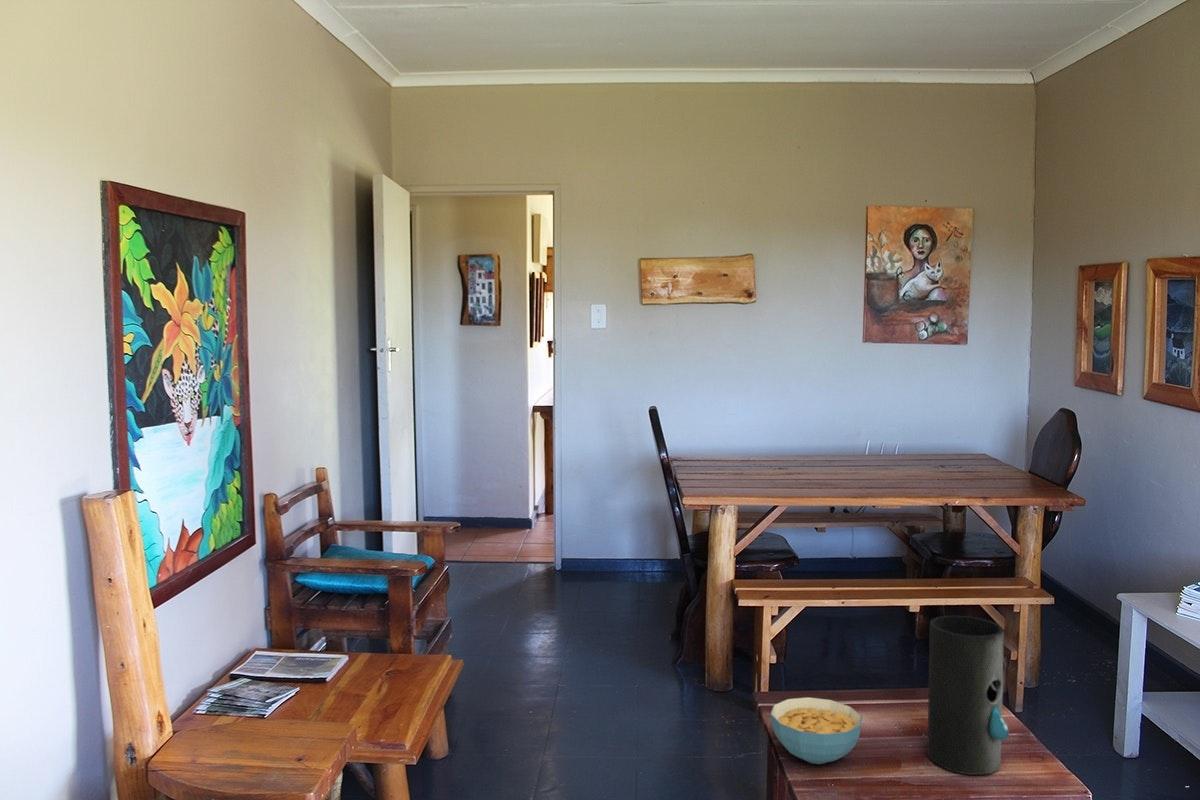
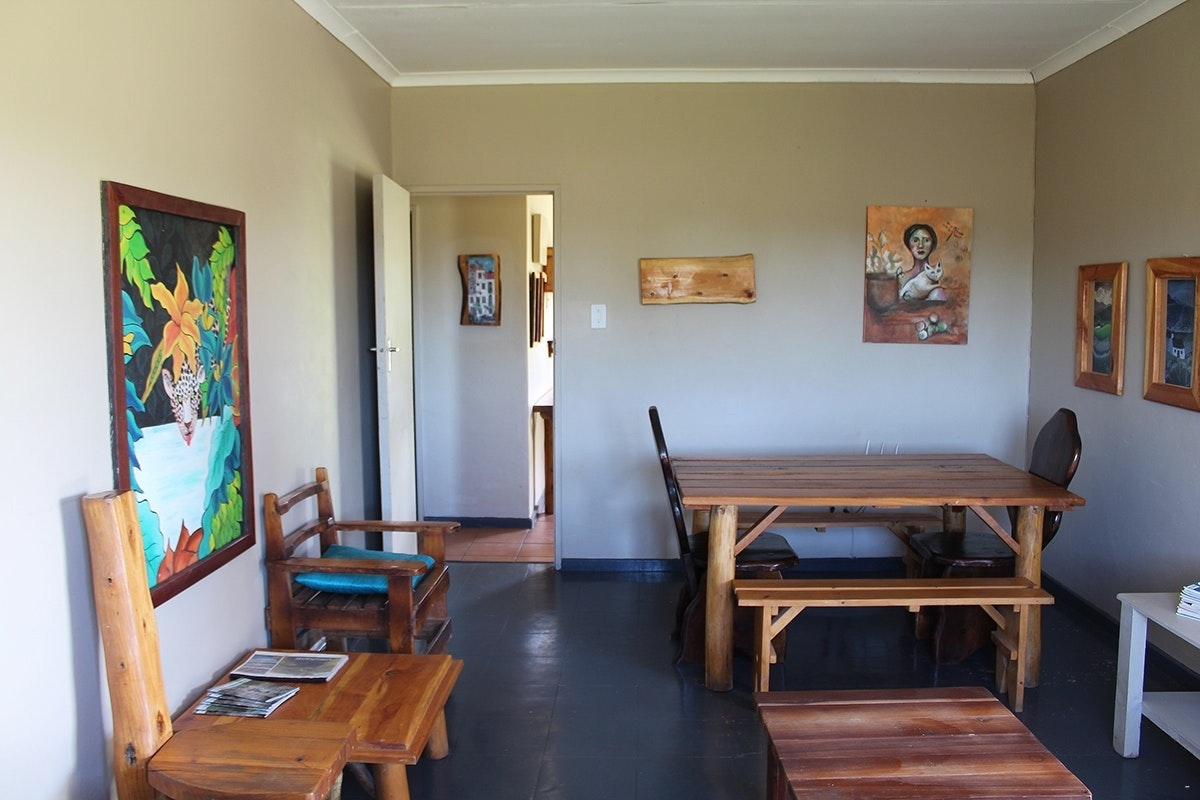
- vase [926,615,1010,776]
- cereal bowl [769,696,863,765]
